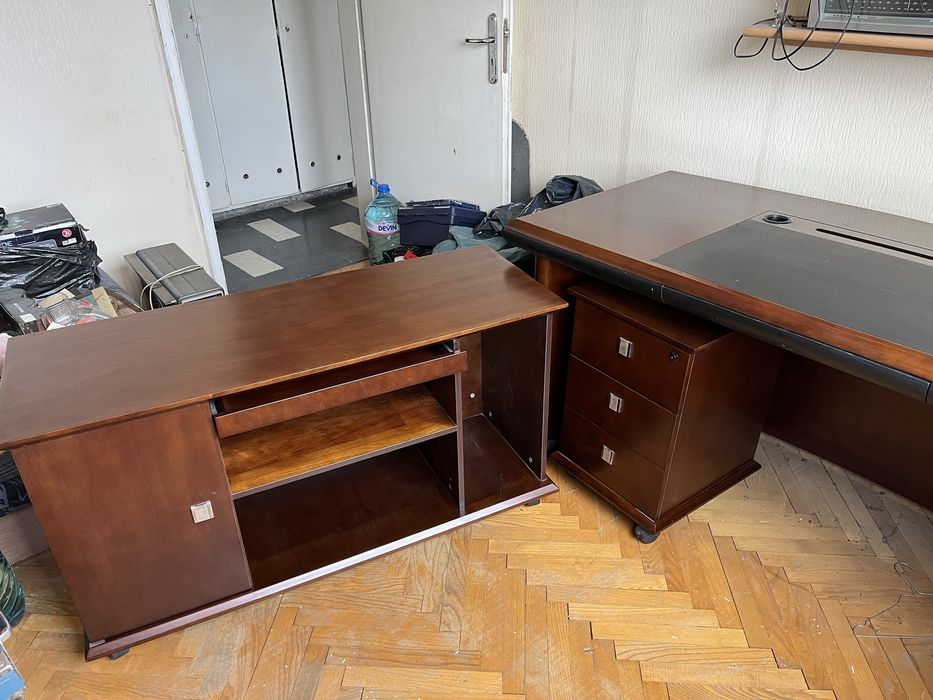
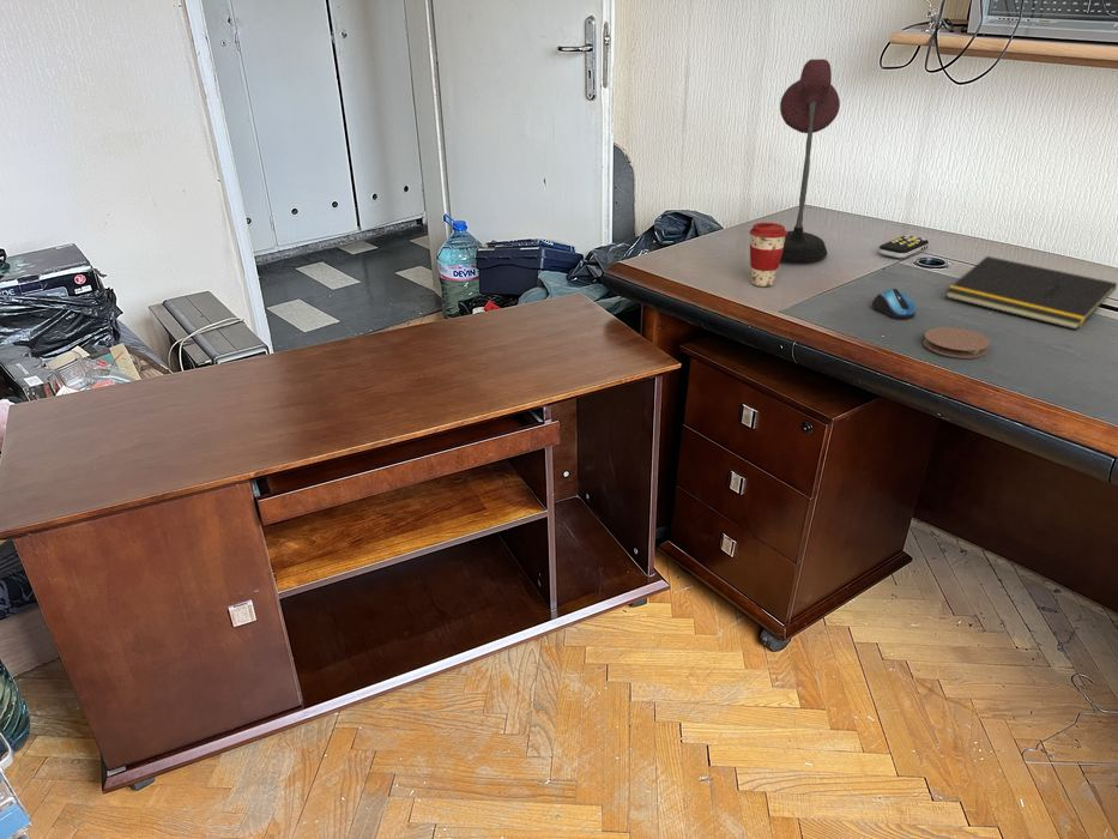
+ computer mouse [871,288,917,320]
+ coaster [921,326,991,360]
+ remote control [877,234,930,259]
+ desk lamp [779,58,841,262]
+ notepad [944,255,1118,331]
+ coffee cup [748,222,787,288]
